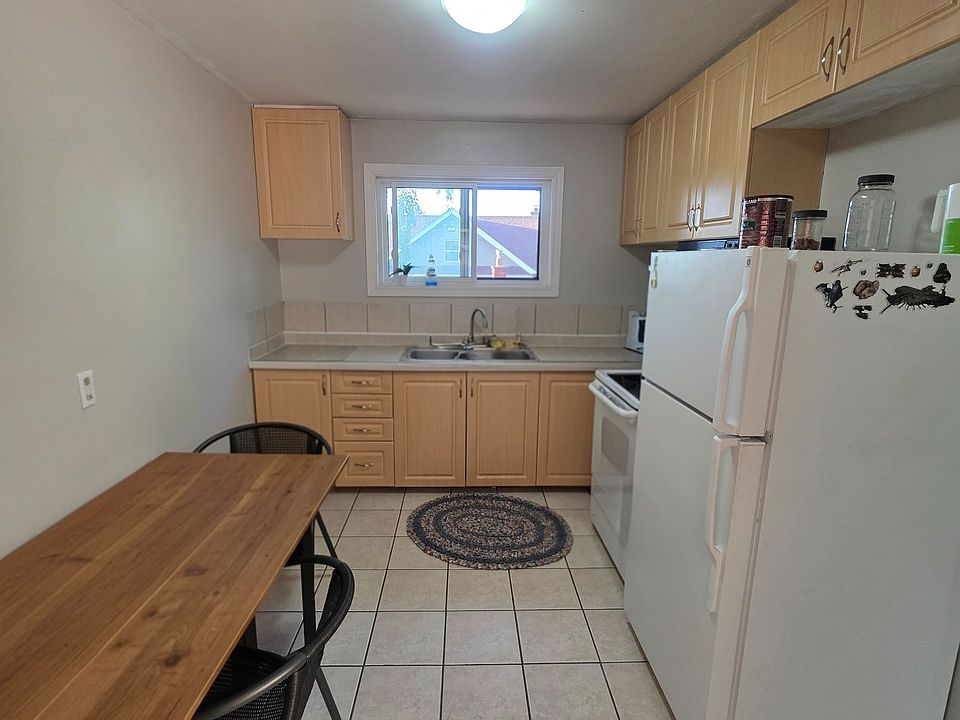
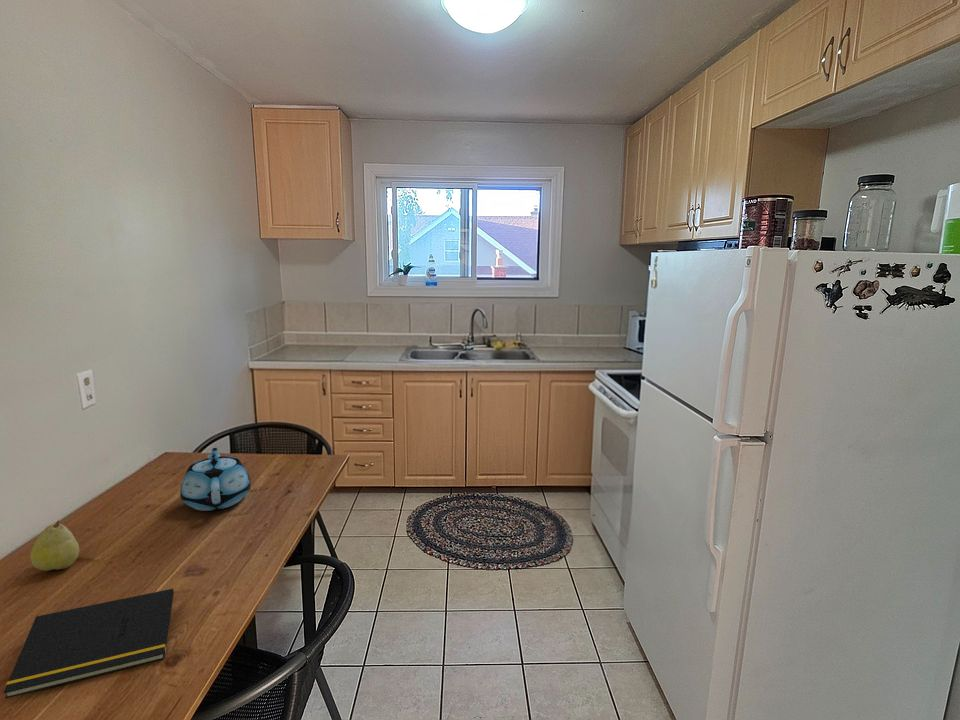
+ teapot [179,447,252,512]
+ fruit [29,519,80,572]
+ notepad [3,588,175,699]
